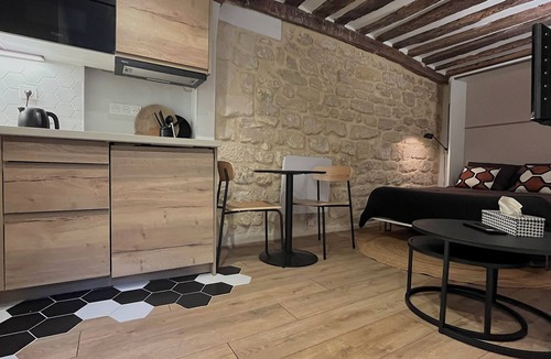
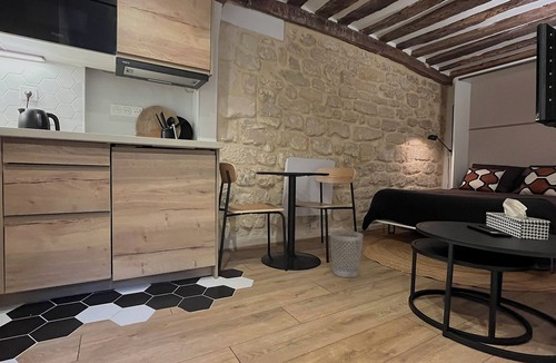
+ wastebasket [329,229,365,278]
